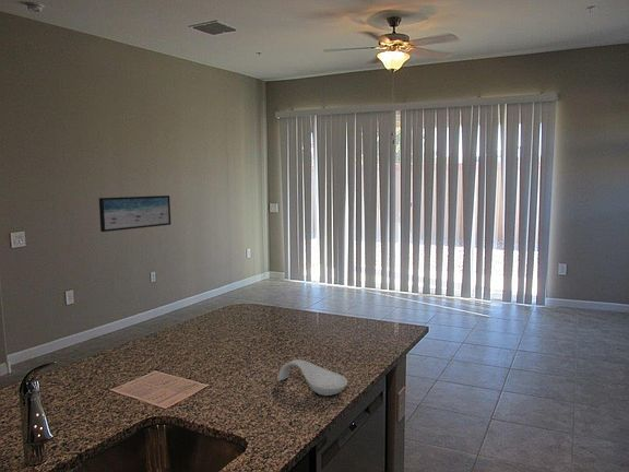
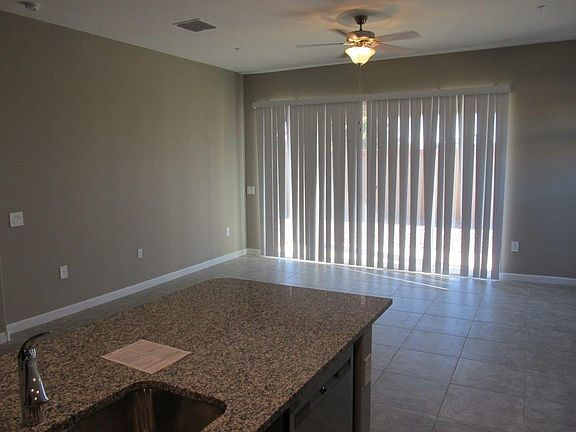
- spoon rest [277,358,348,397]
- wall art [98,194,171,233]
